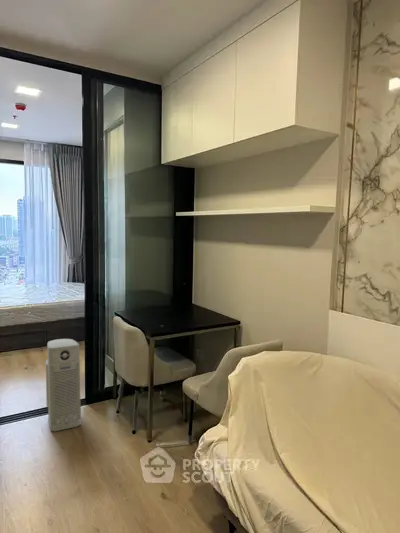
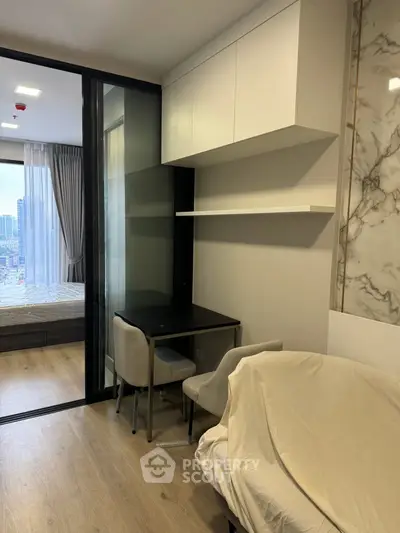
- air purifier [45,338,82,432]
